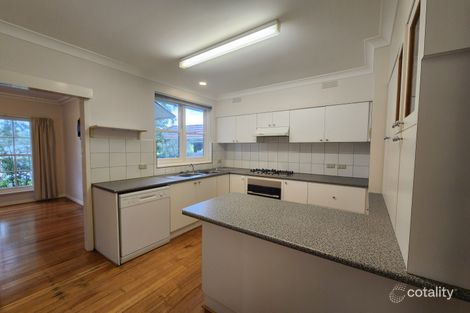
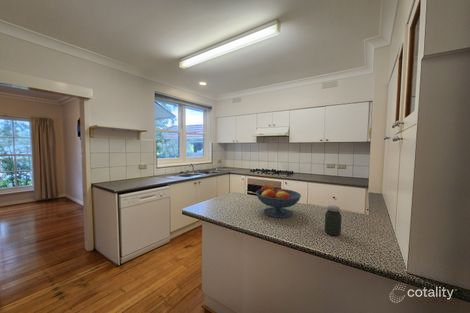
+ jar [324,204,343,236]
+ fruit bowl [255,183,302,219]
